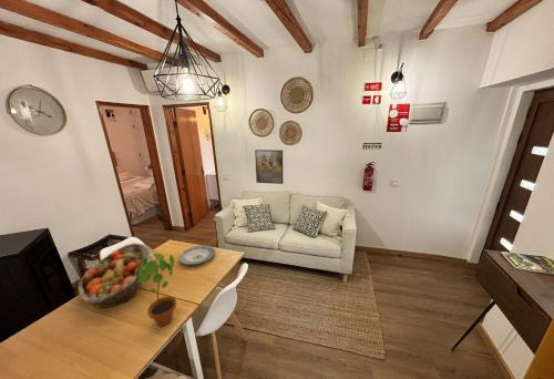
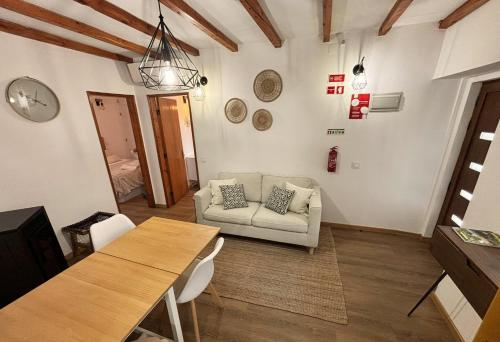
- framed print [254,148,285,185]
- plate [178,245,216,265]
- potted plant [136,253,177,327]
- fruit basket [78,242,154,309]
